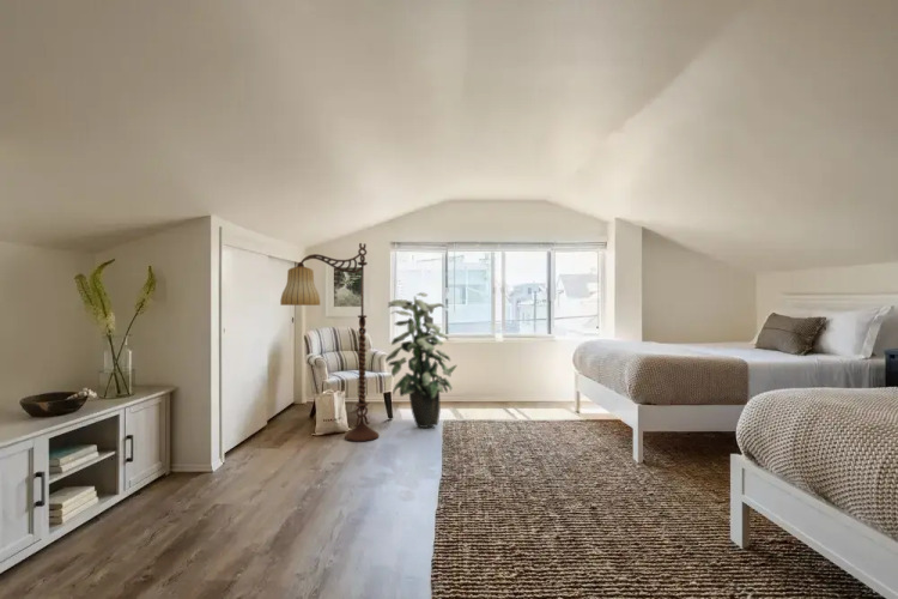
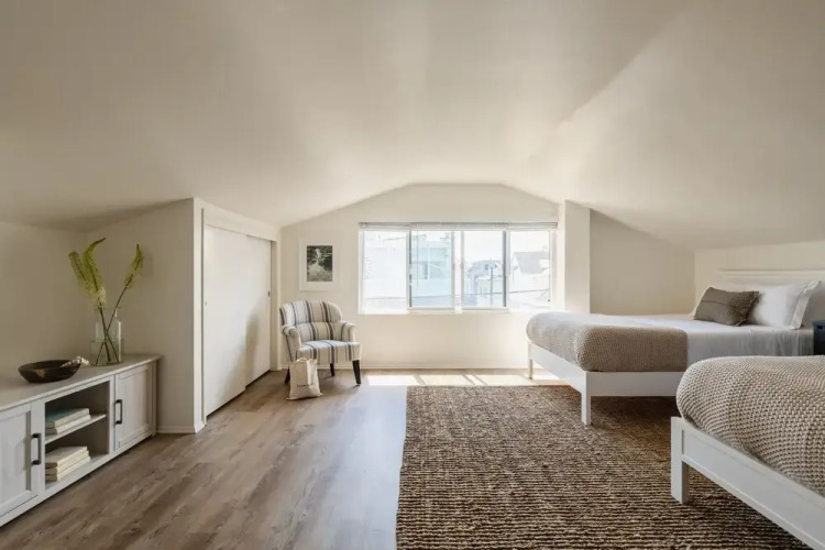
- indoor plant [384,291,457,429]
- floor lamp [279,242,380,443]
